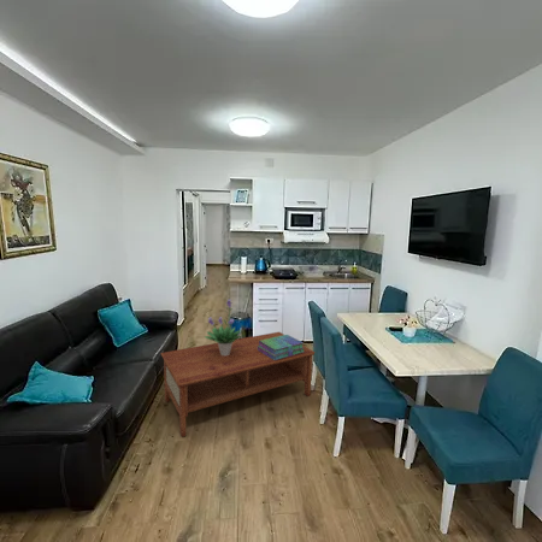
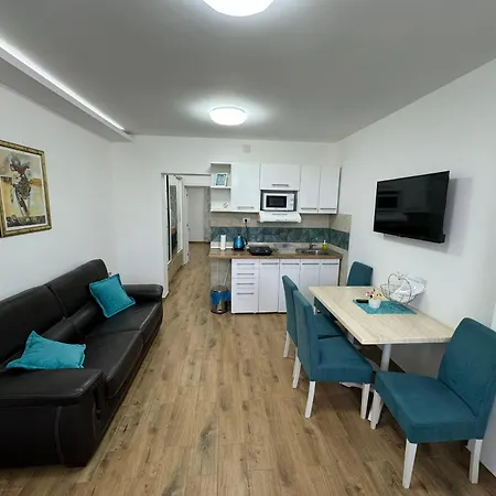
- potted plant [204,297,246,355]
- coffee table [160,331,316,438]
- stack of books [258,334,305,360]
